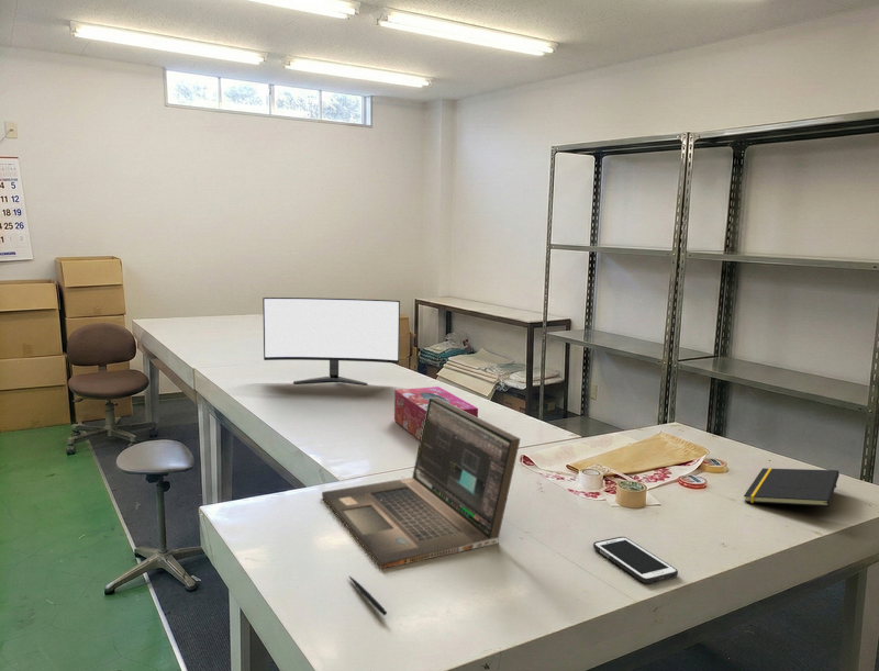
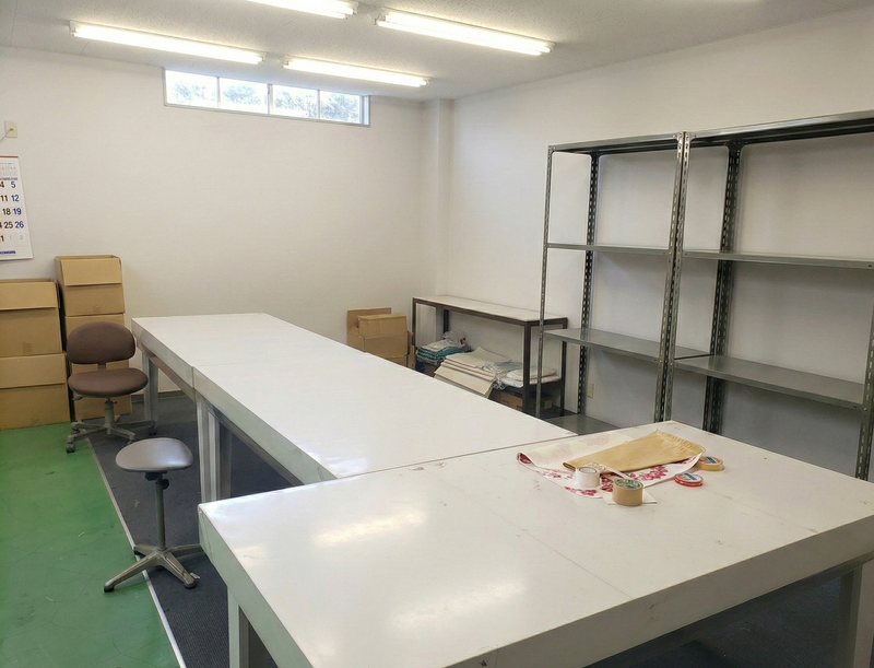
- monitor [262,297,401,385]
- cell phone [592,536,679,584]
- notepad [743,467,841,507]
- laptop [321,398,522,570]
- tissue box [393,385,479,441]
- pen [347,574,388,616]
